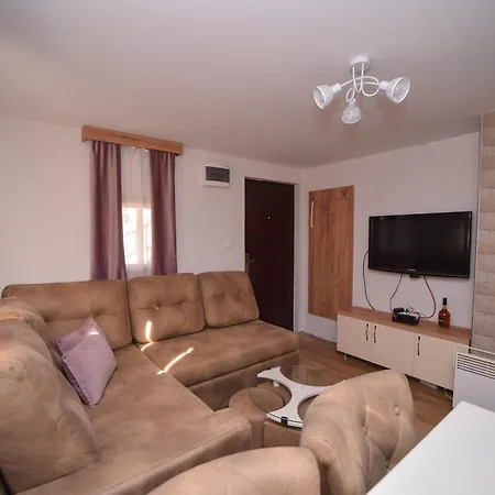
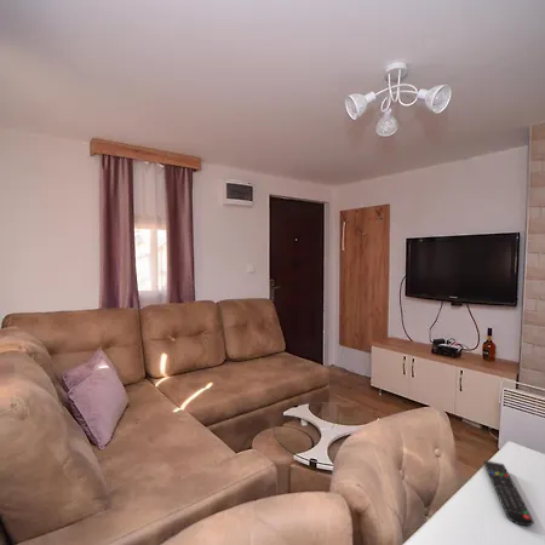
+ remote control [482,459,535,527]
